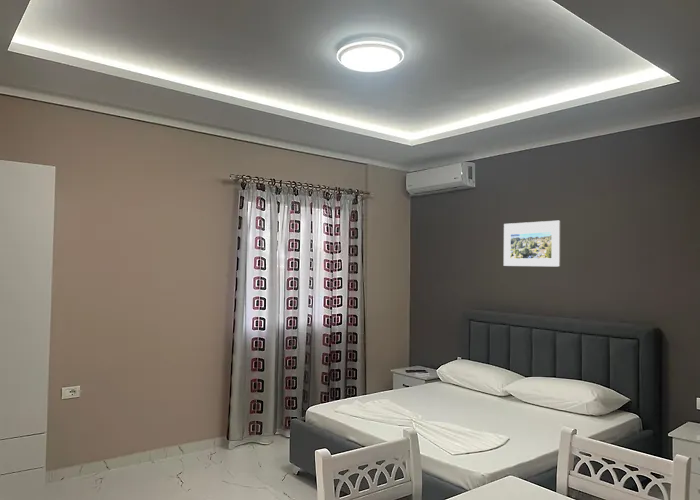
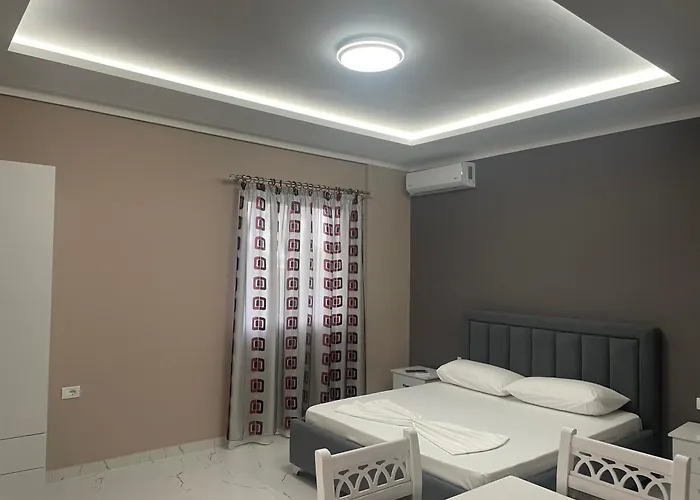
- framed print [503,220,561,267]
